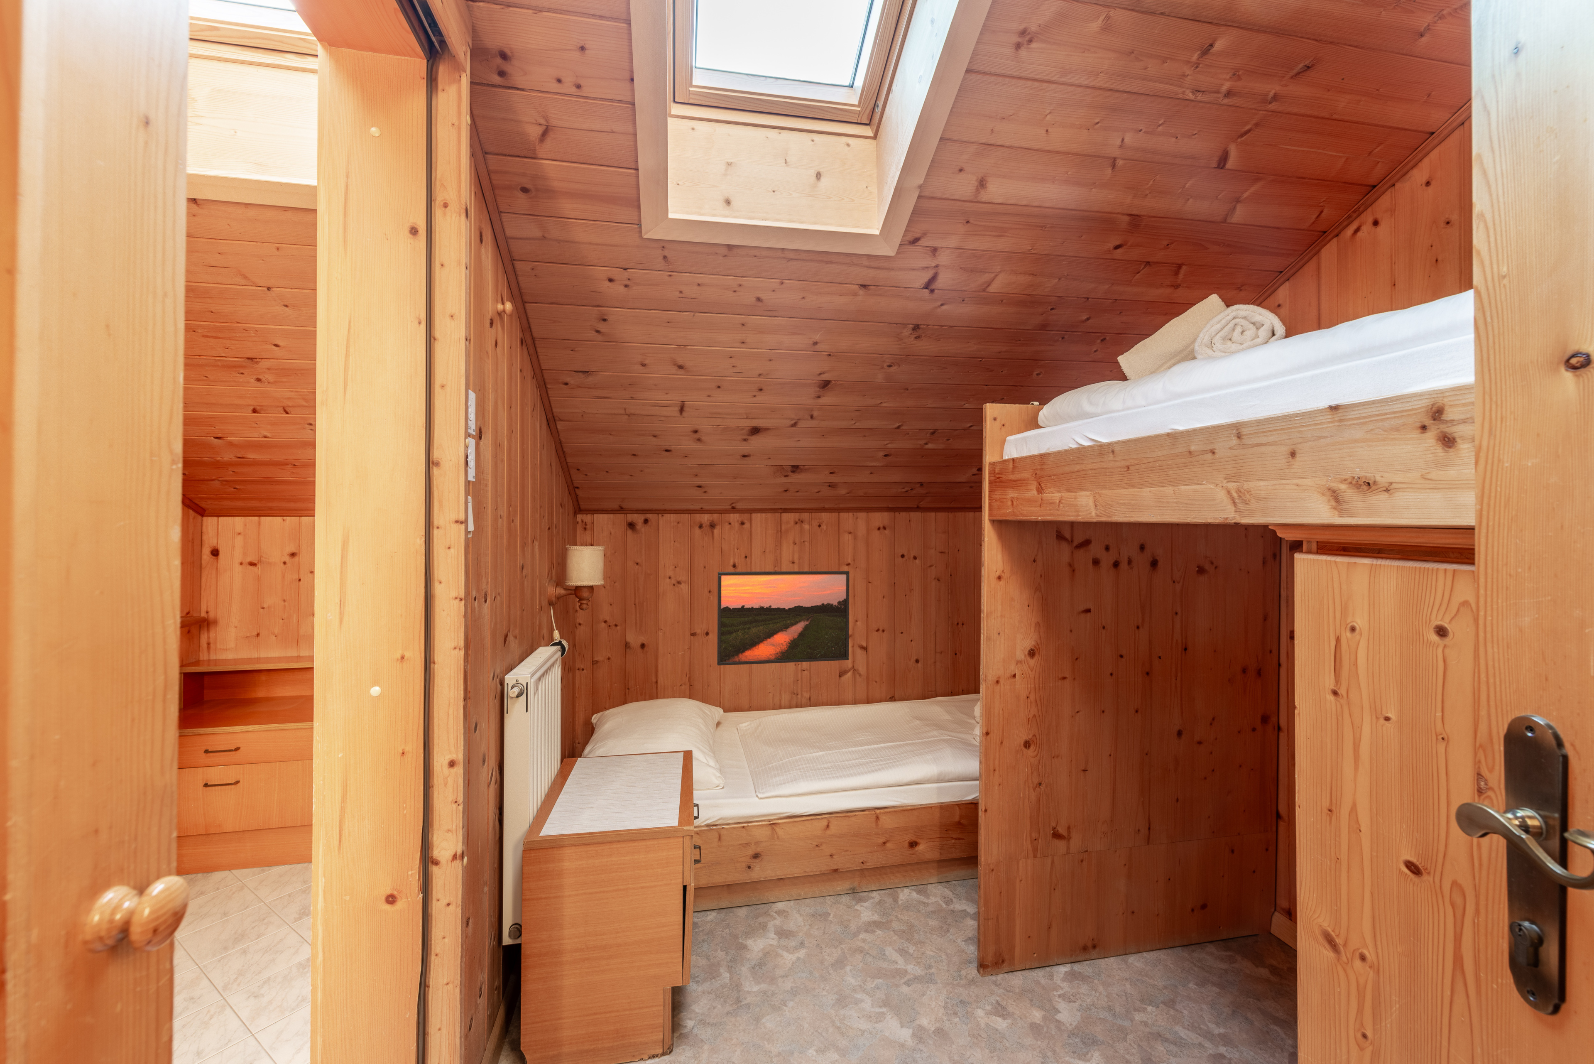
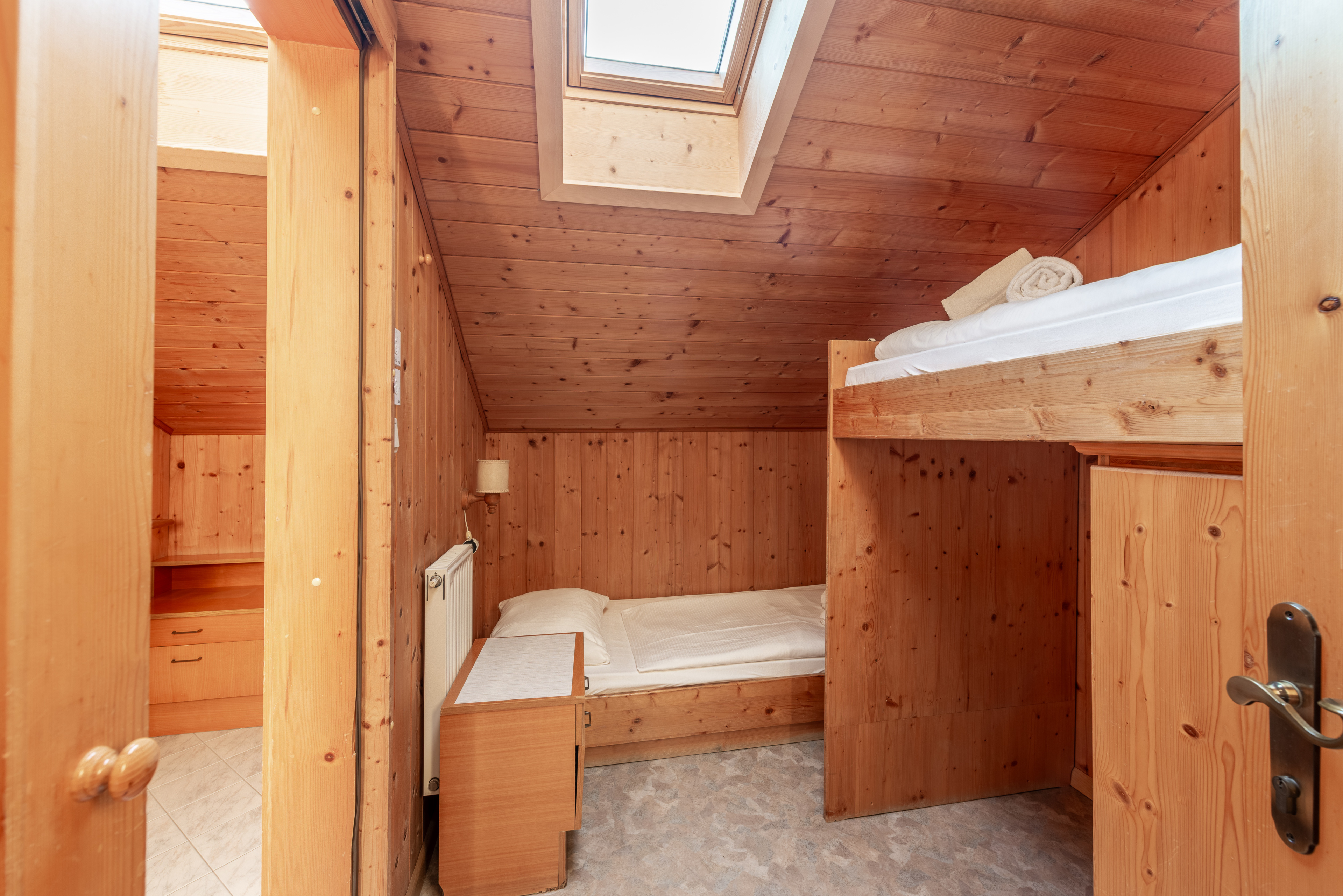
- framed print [717,571,850,666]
